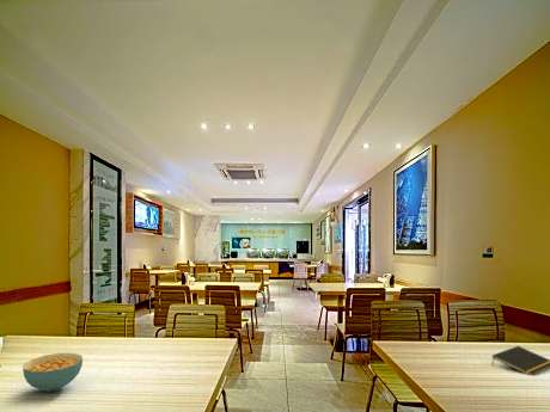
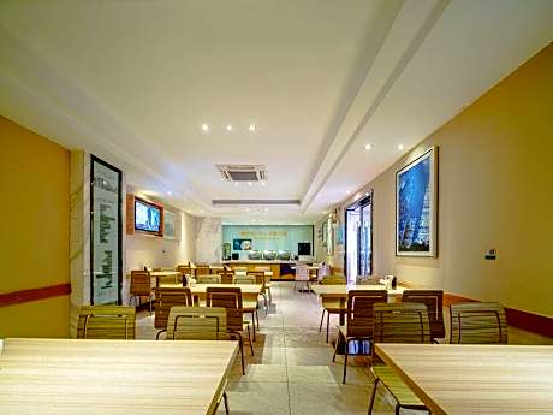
- notepad [491,345,550,376]
- cereal bowl [22,352,84,393]
